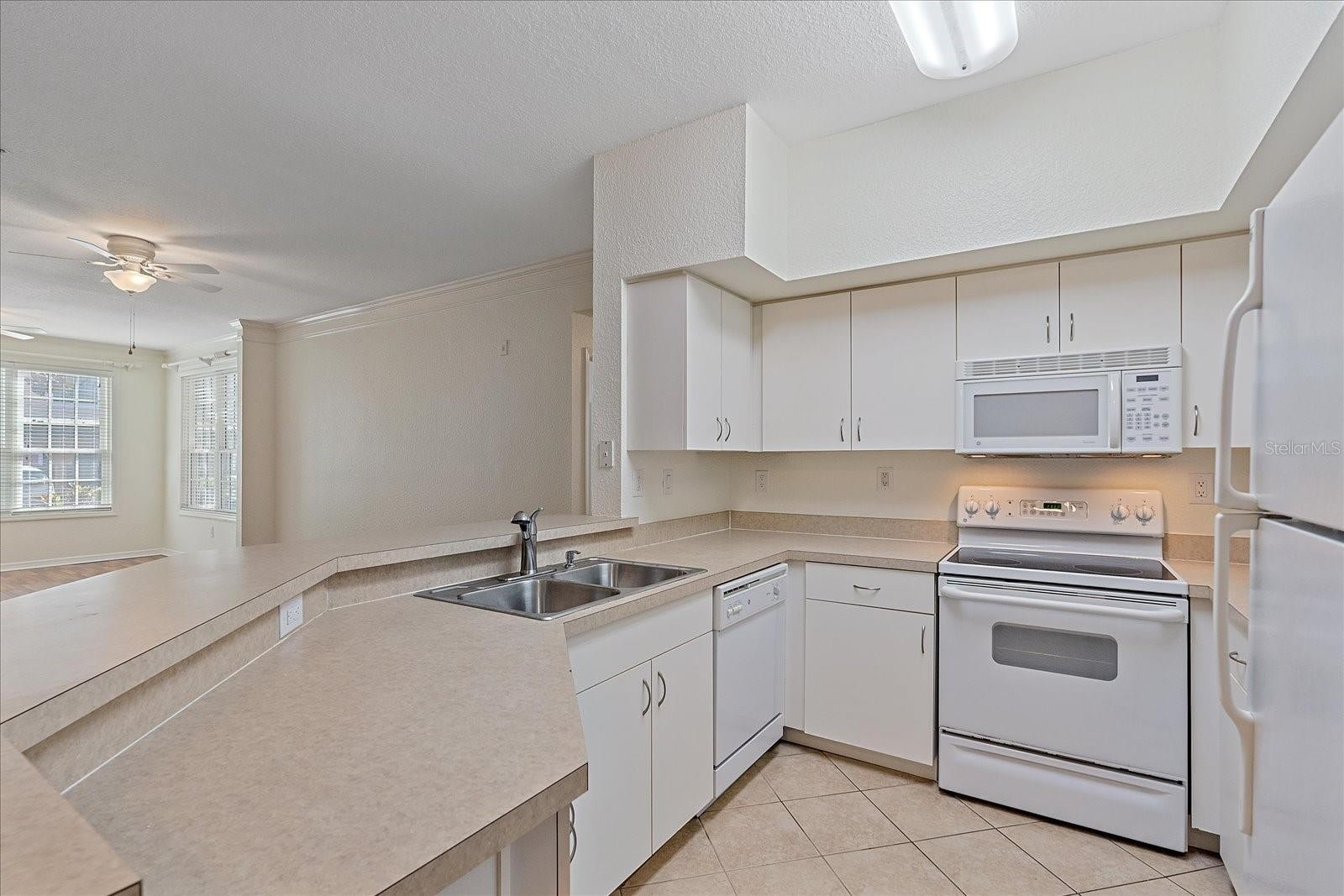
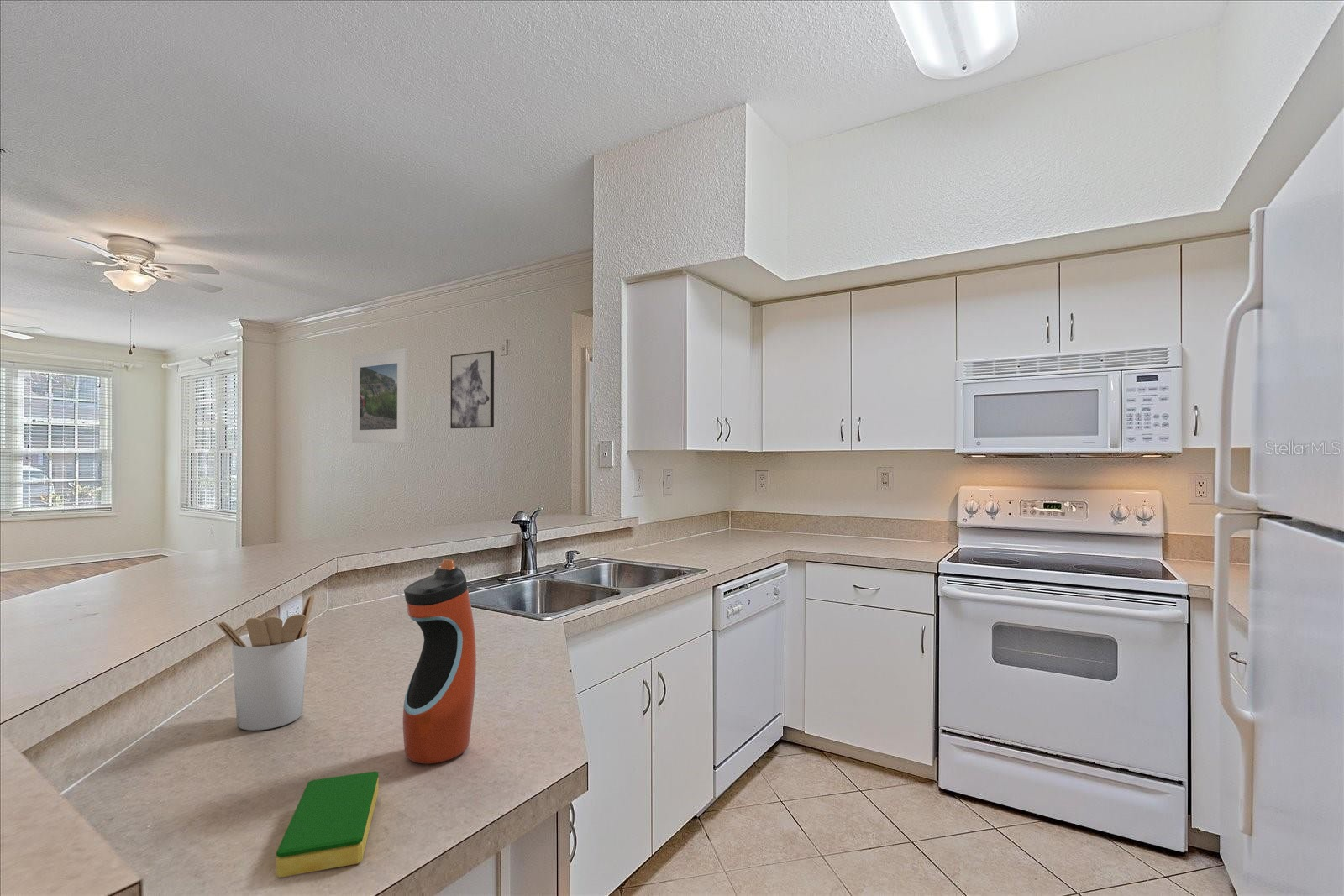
+ wall art [449,350,495,429]
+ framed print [351,348,408,443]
+ utensil holder [215,593,315,731]
+ water bottle [402,558,477,765]
+ dish sponge [276,771,380,878]
